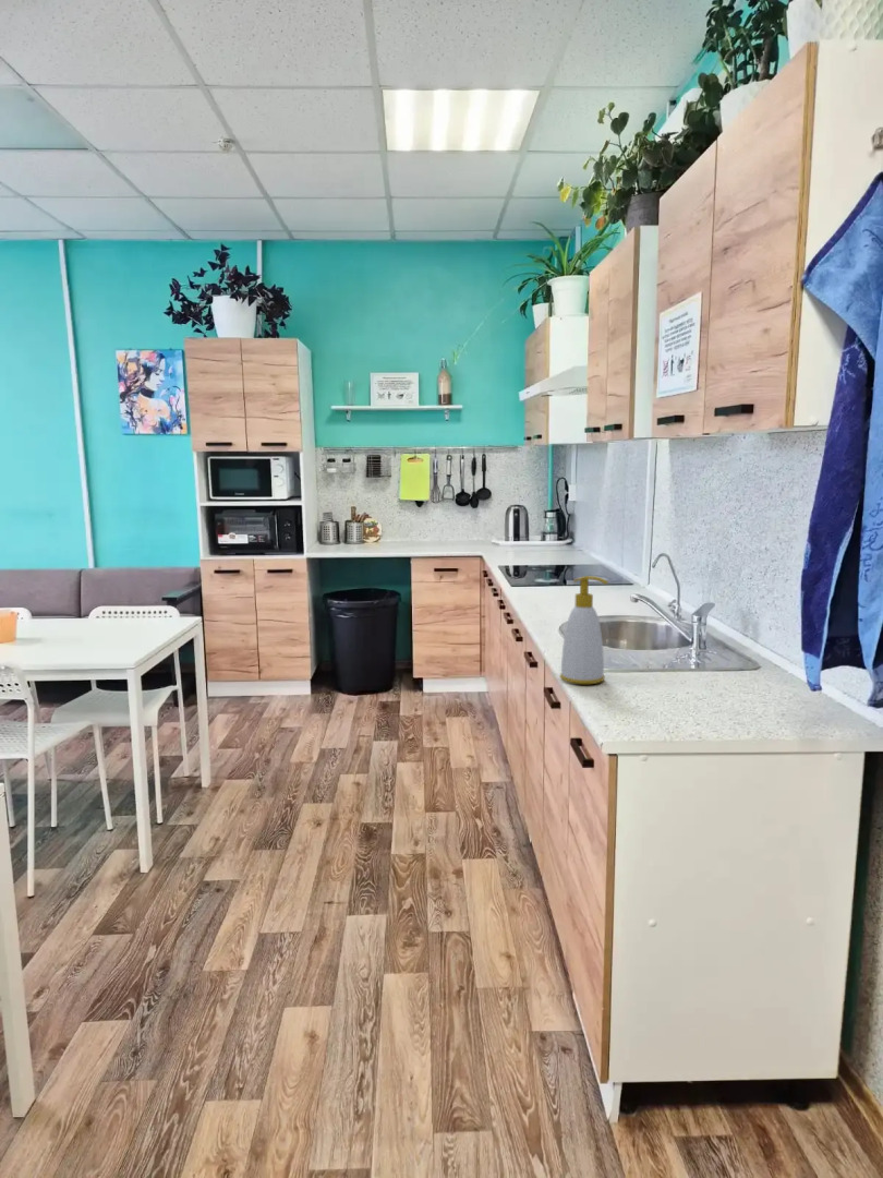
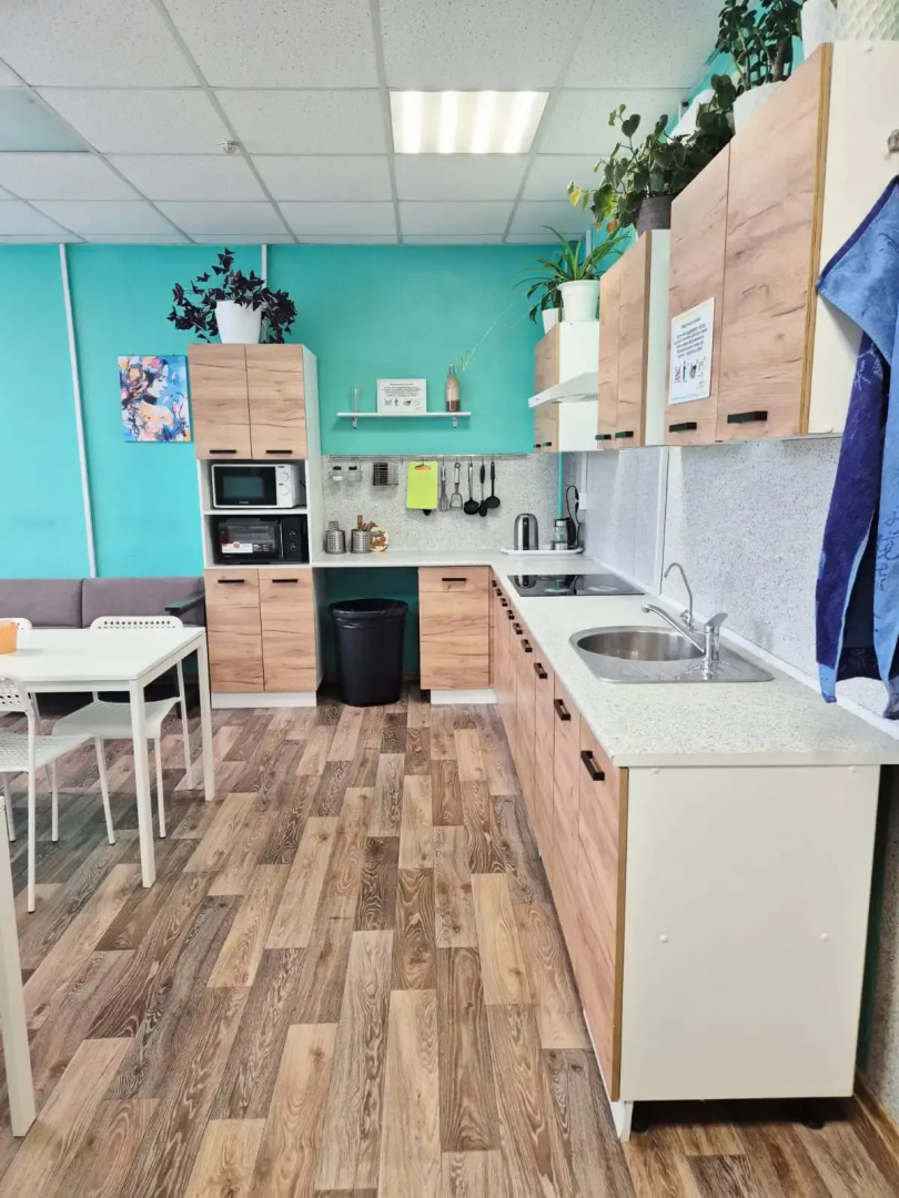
- soap bottle [558,575,609,685]
